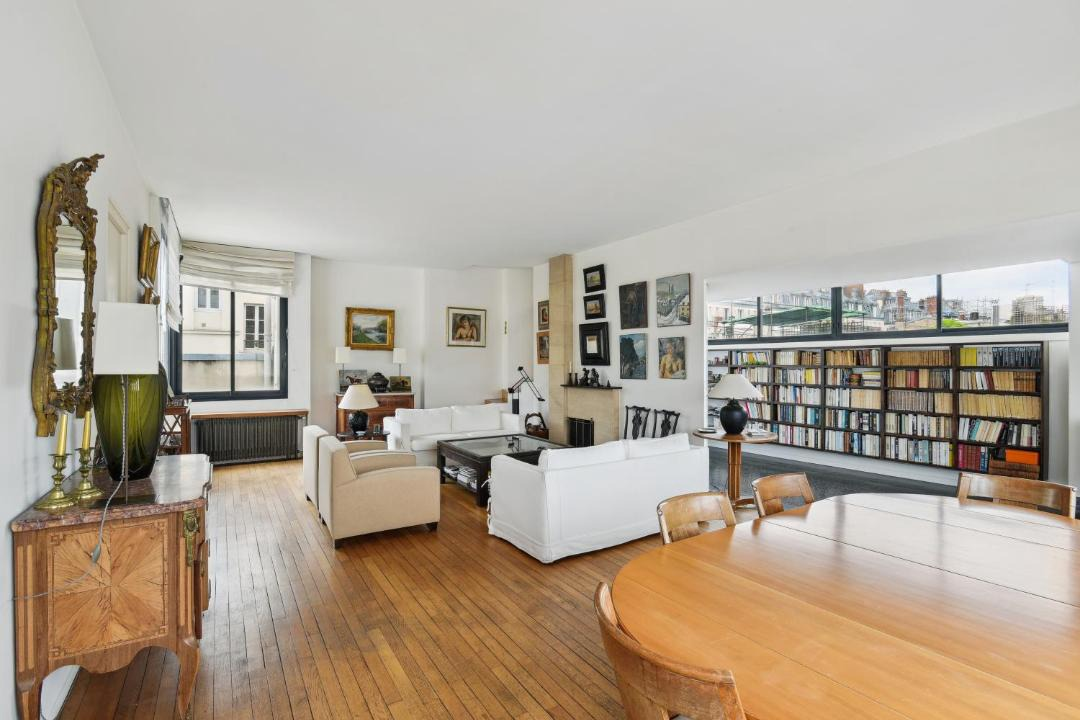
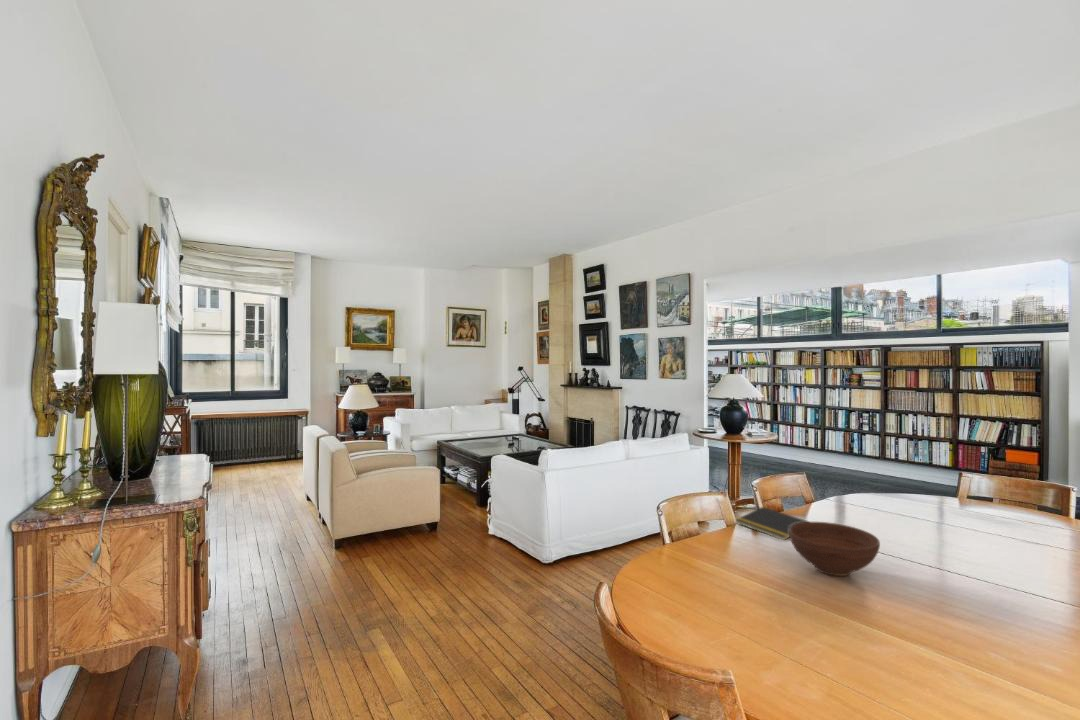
+ notepad [734,506,811,541]
+ bowl [789,521,881,577]
